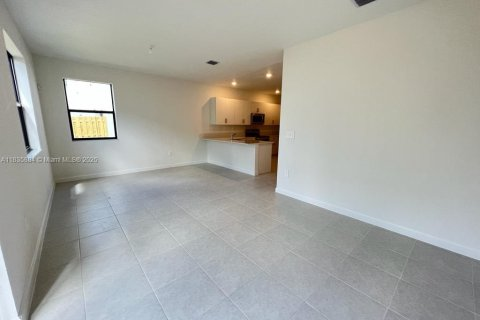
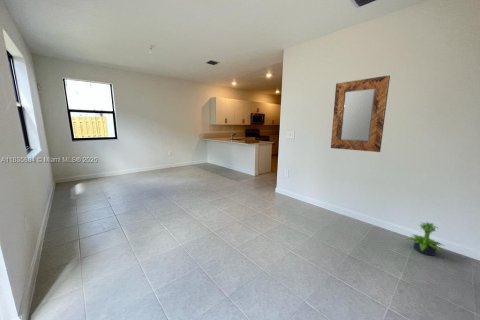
+ home mirror [330,74,391,153]
+ potted plant [404,221,446,256]
